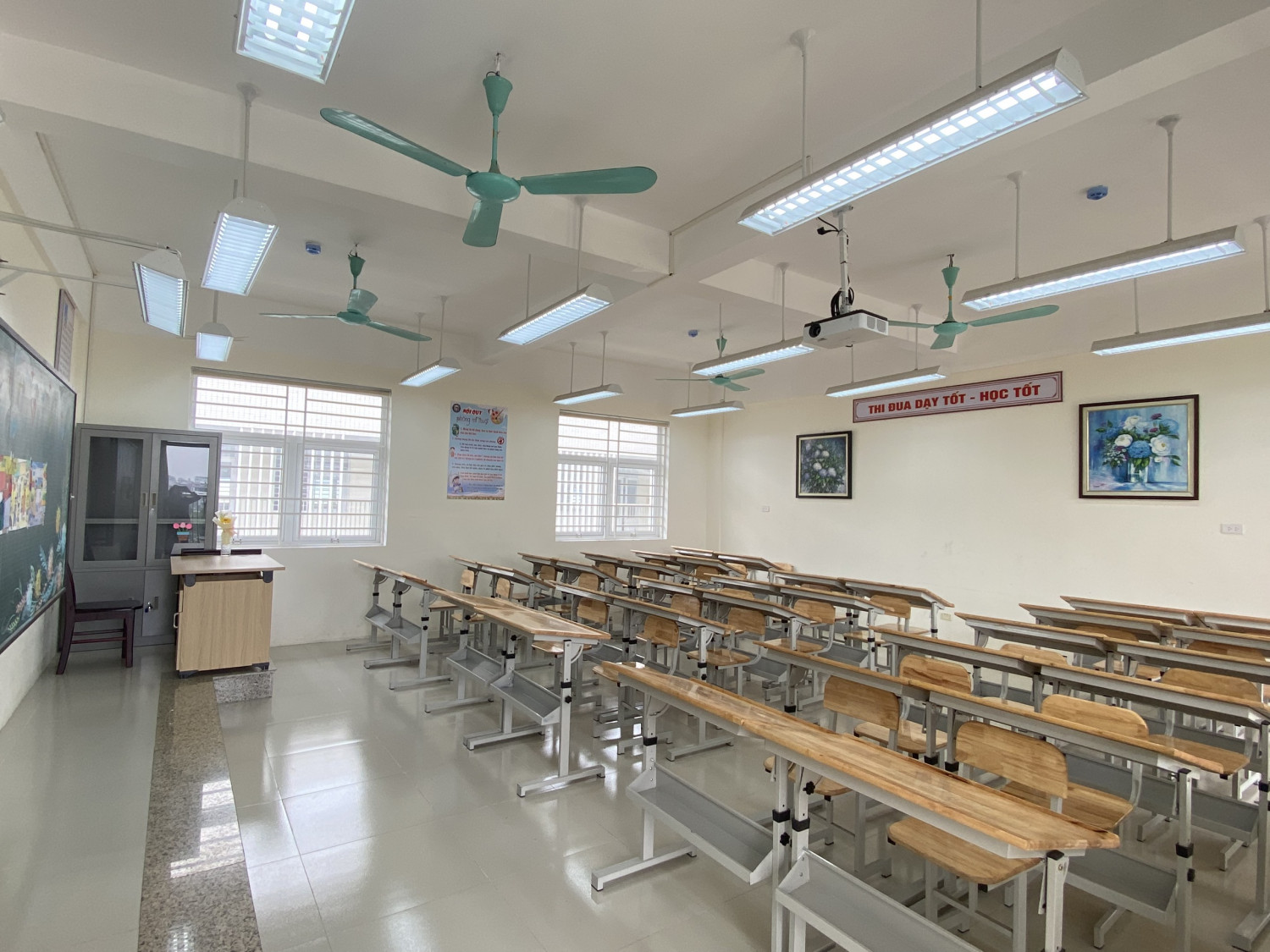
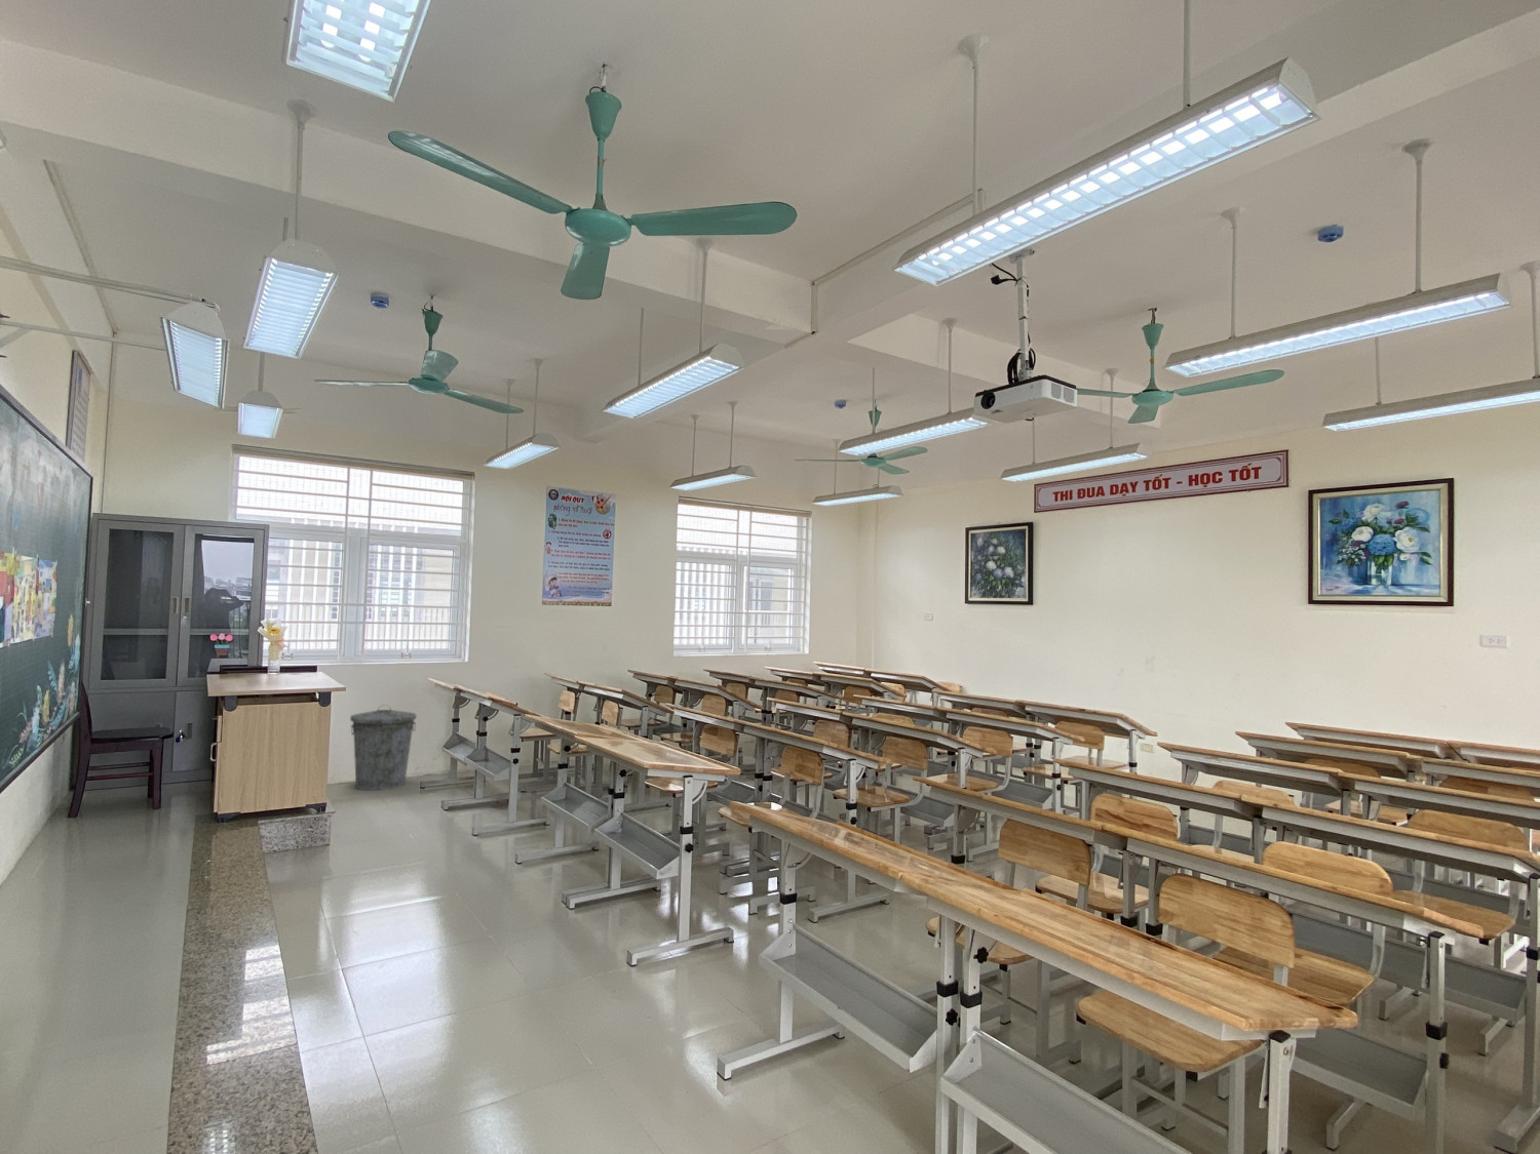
+ trash can [349,704,417,790]
